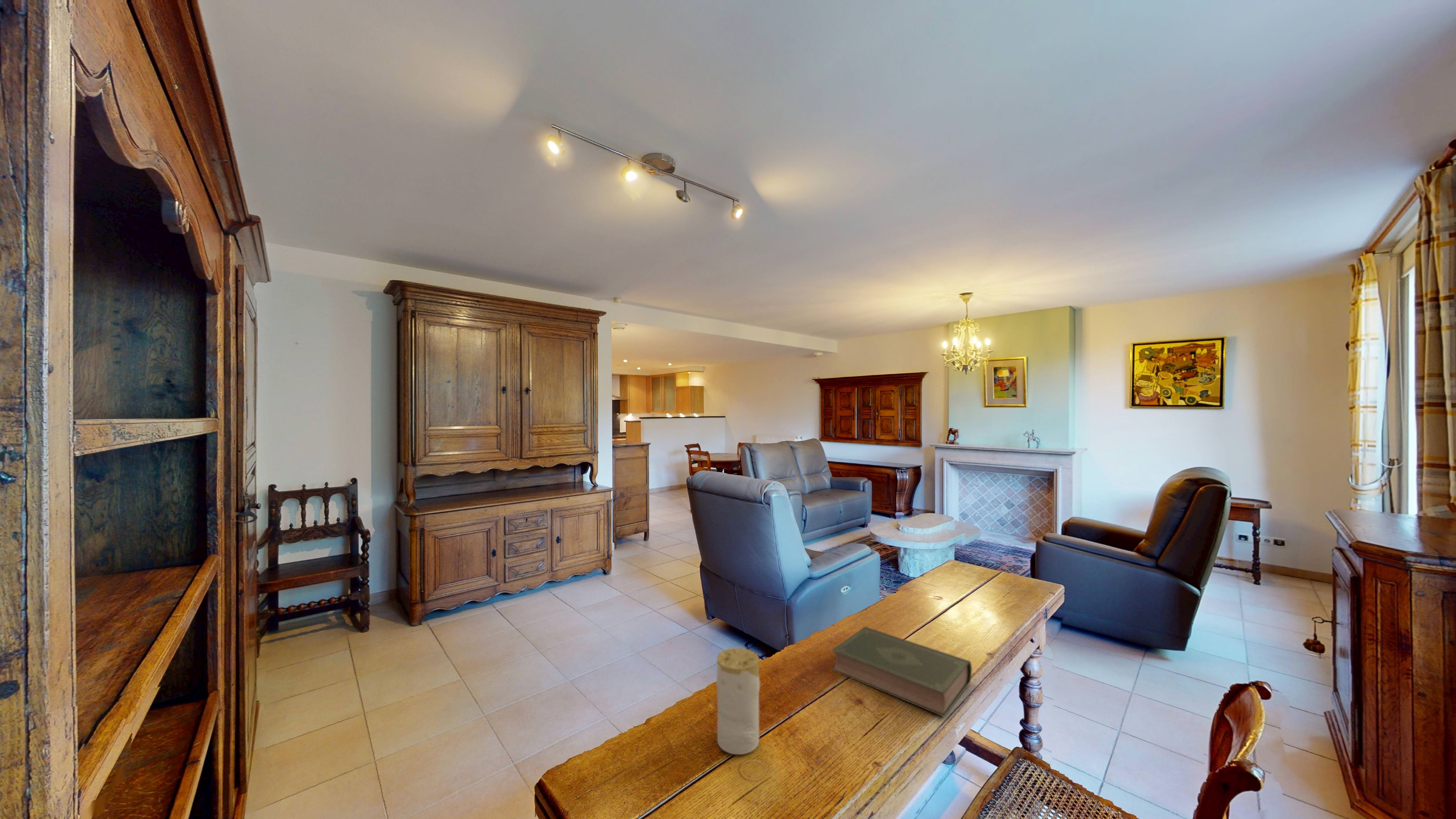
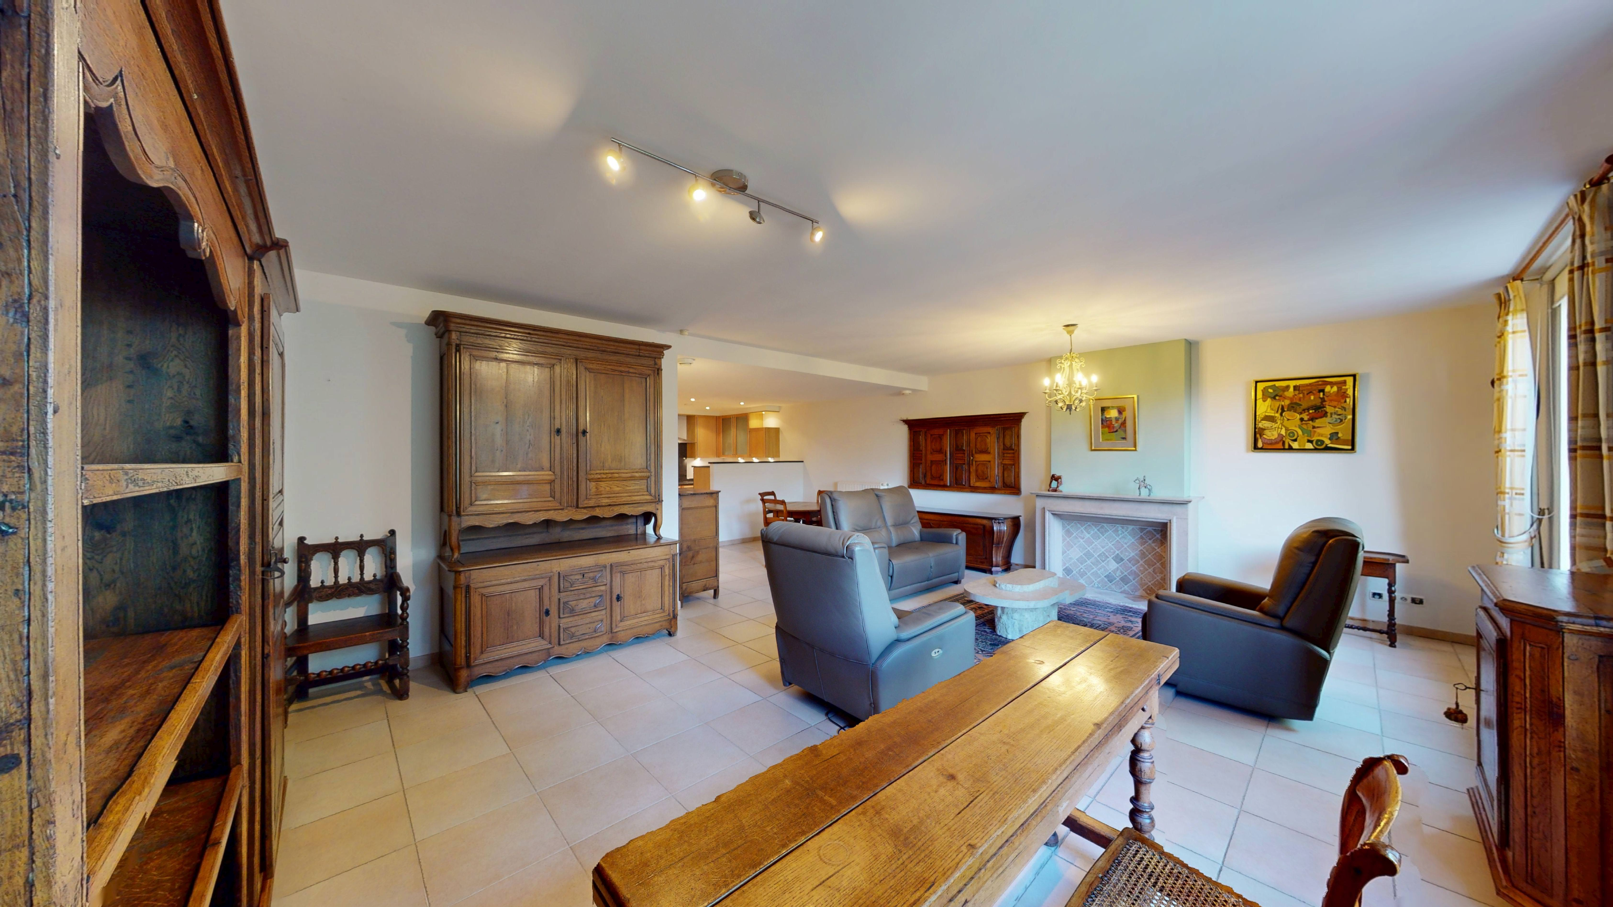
- book [831,626,972,717]
- candle [716,647,760,755]
